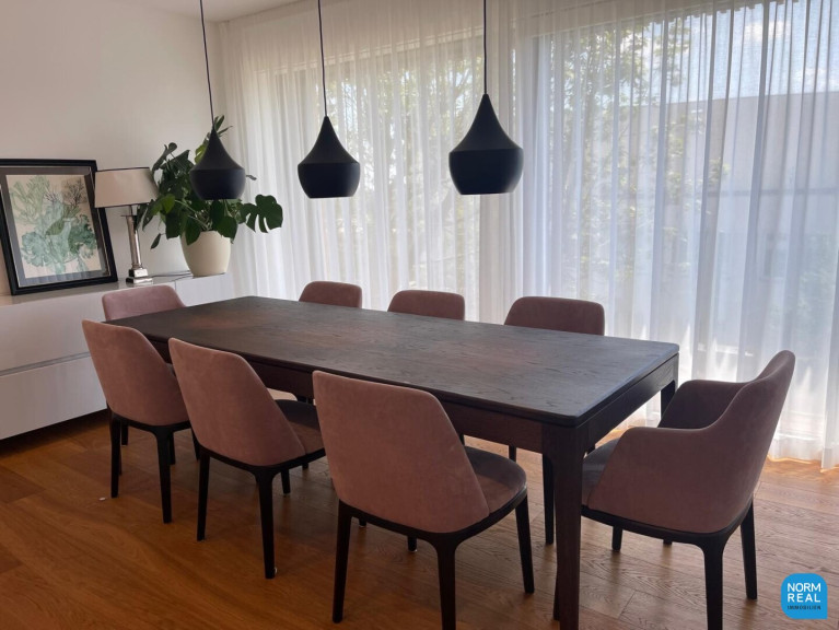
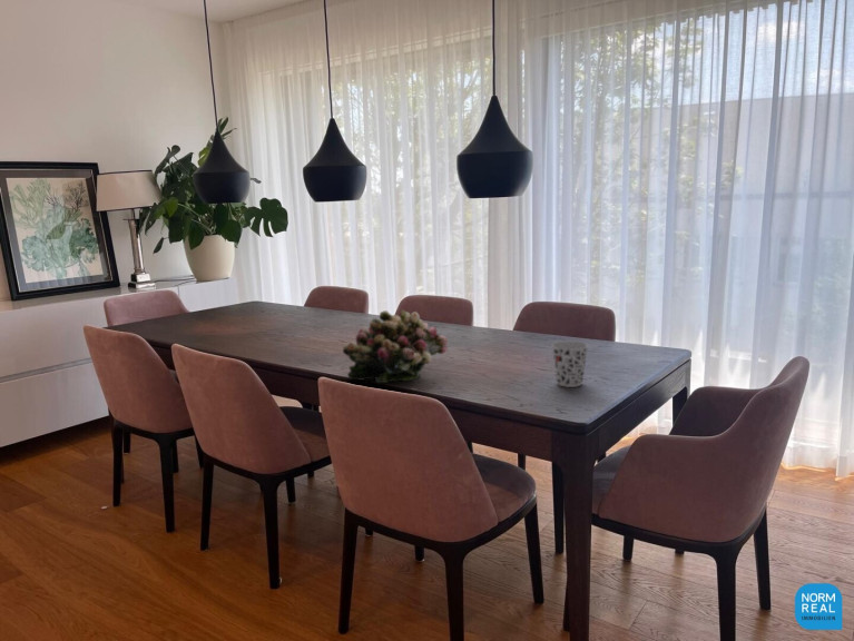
+ cup [551,341,589,388]
+ flower arrangement [342,308,449,384]
